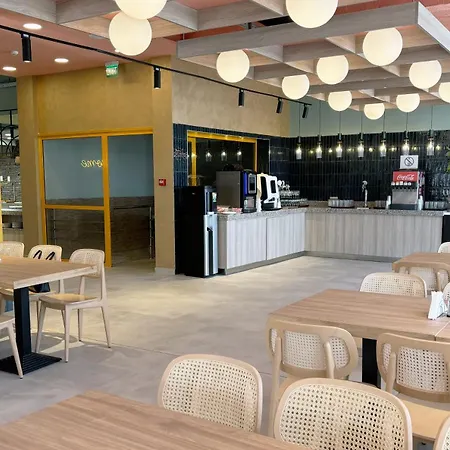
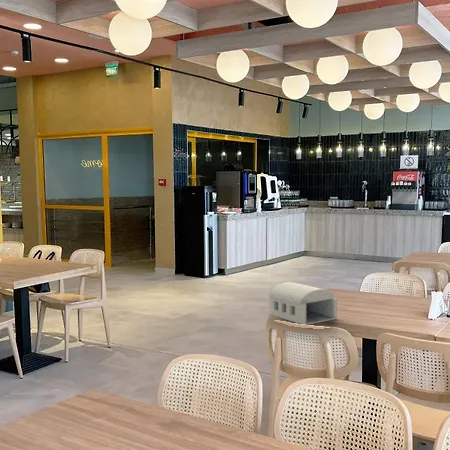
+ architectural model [268,281,338,326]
